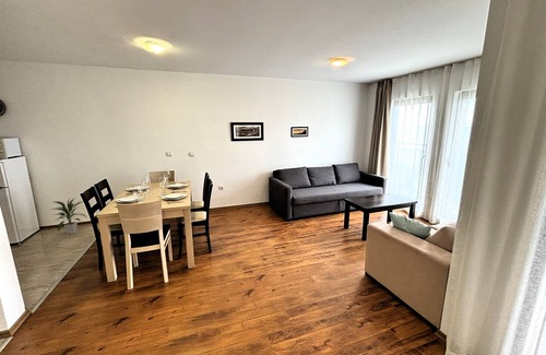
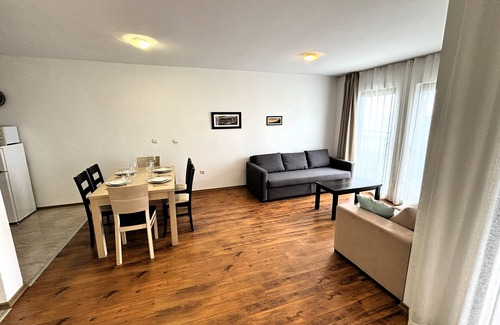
- indoor plant [49,198,87,235]
